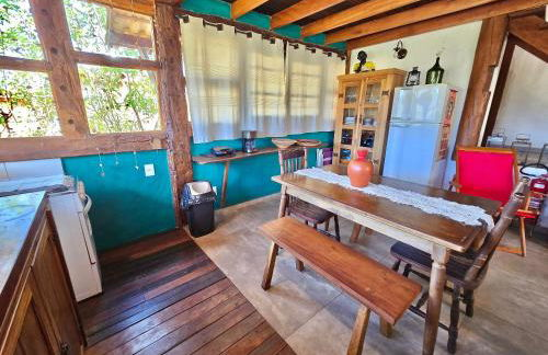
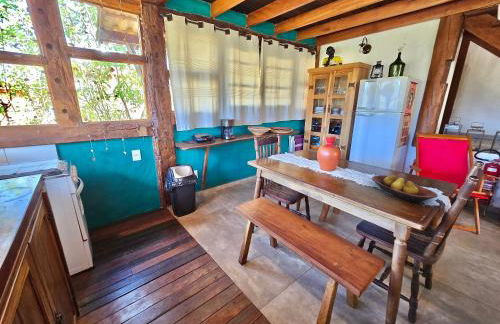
+ fruit bowl [371,174,439,203]
